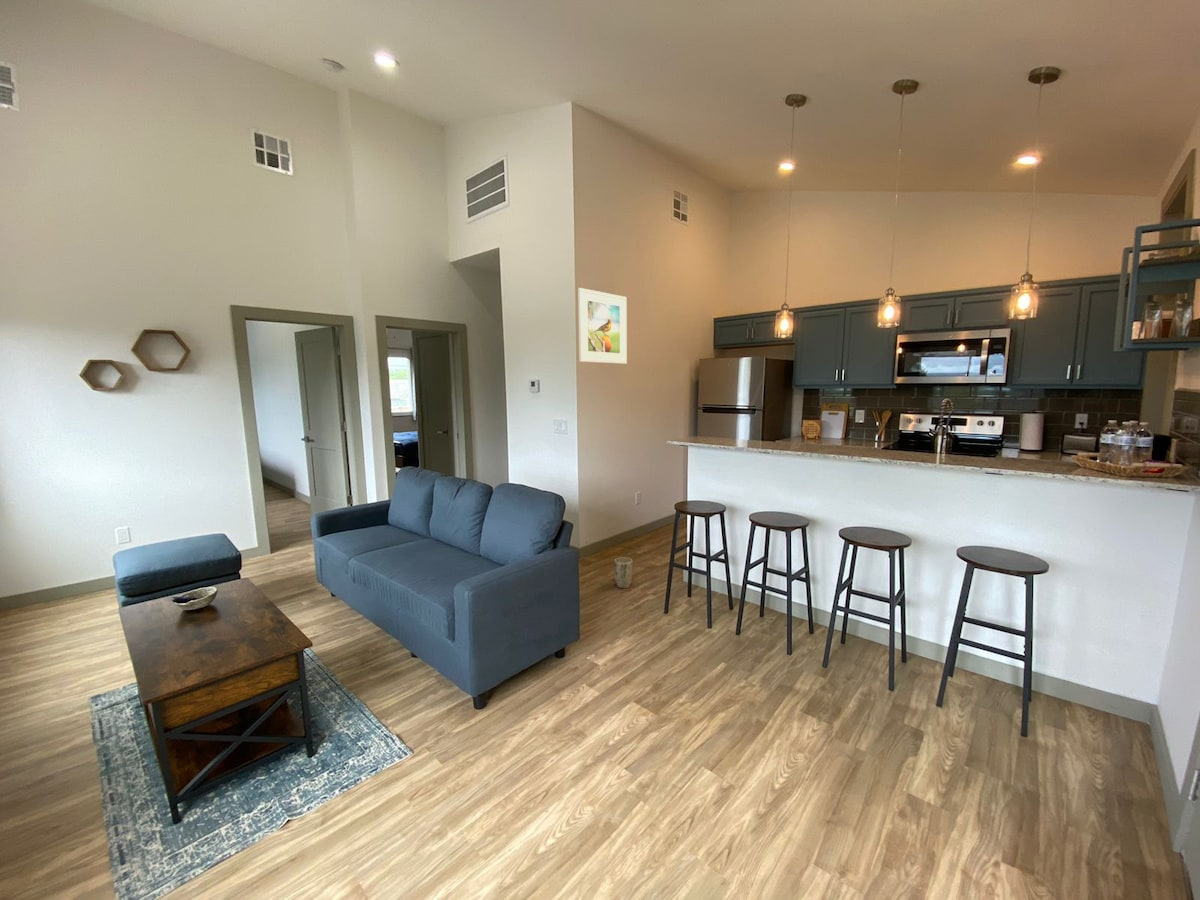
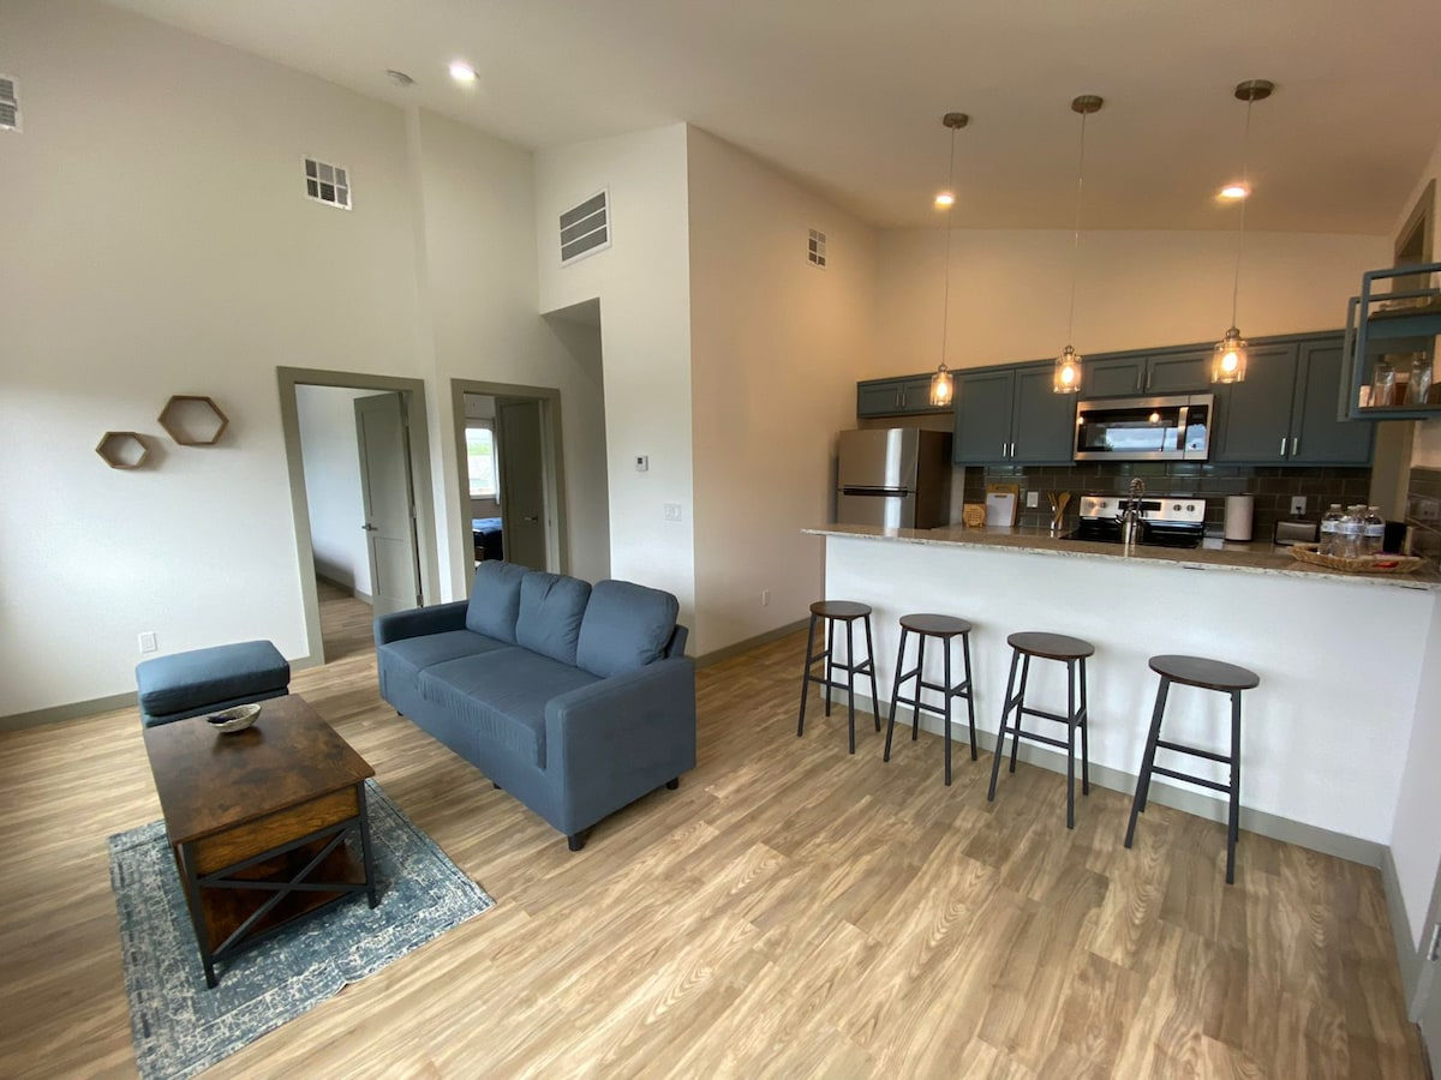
- plant pot [614,557,633,589]
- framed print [577,287,628,365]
